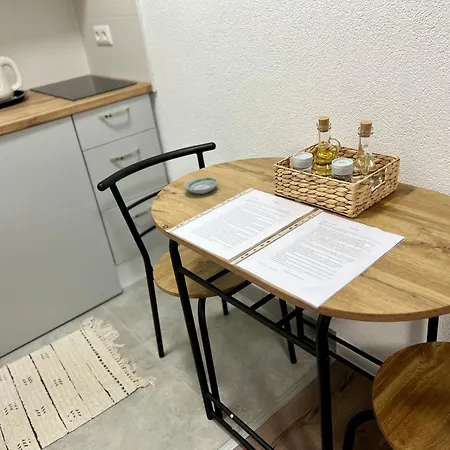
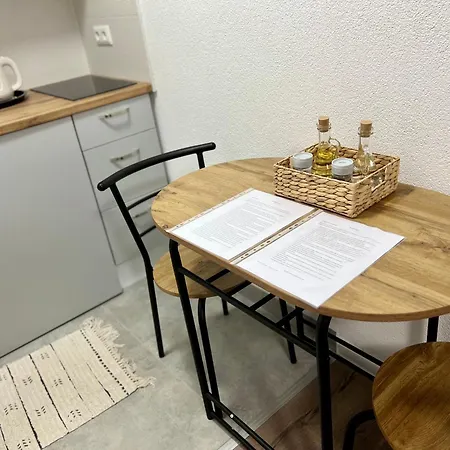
- saucer [184,176,219,195]
